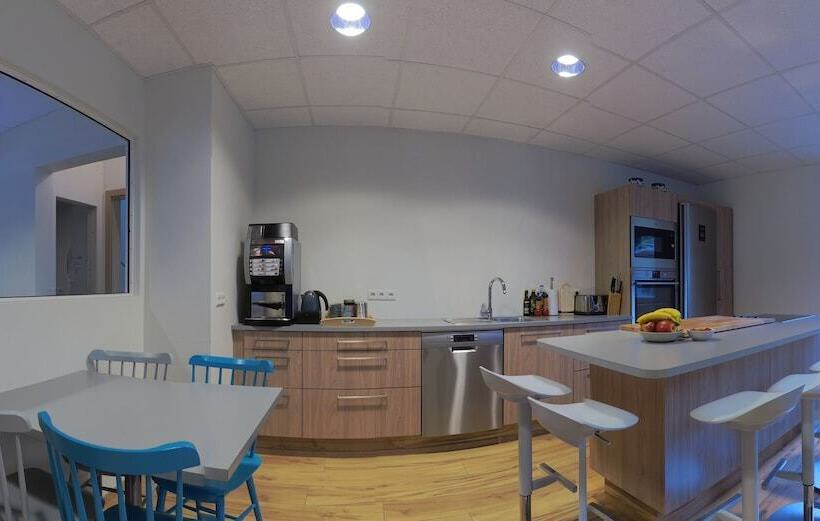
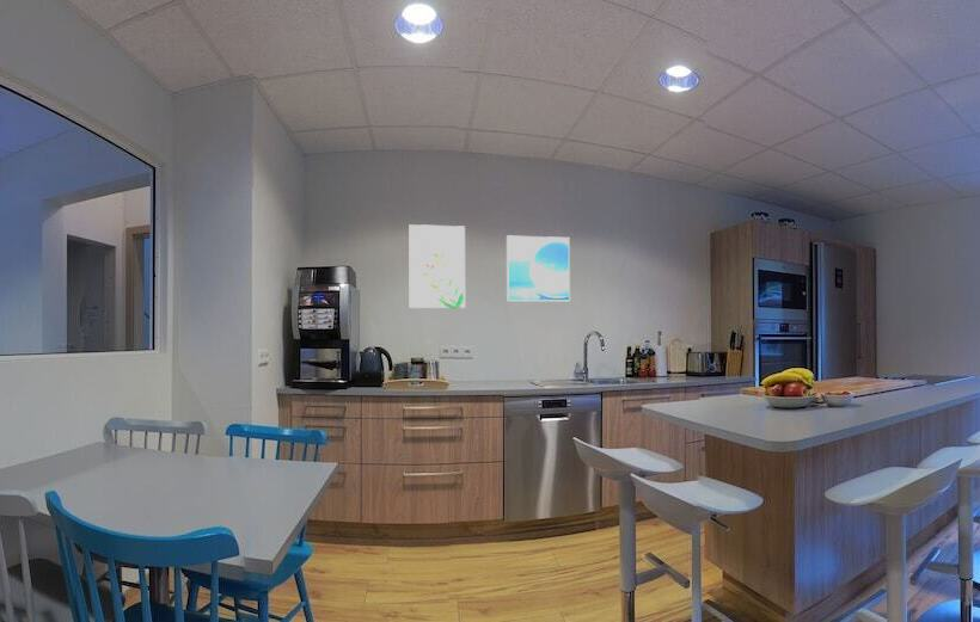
+ wall art [409,223,466,309]
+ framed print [506,235,571,302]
